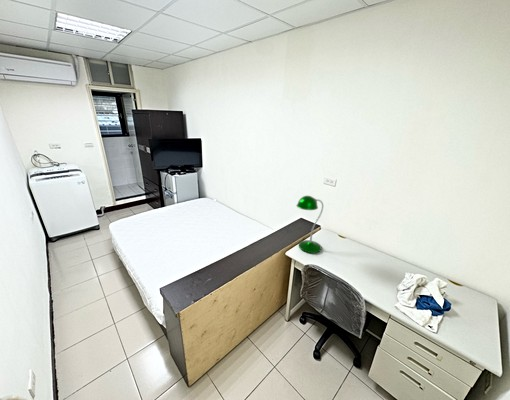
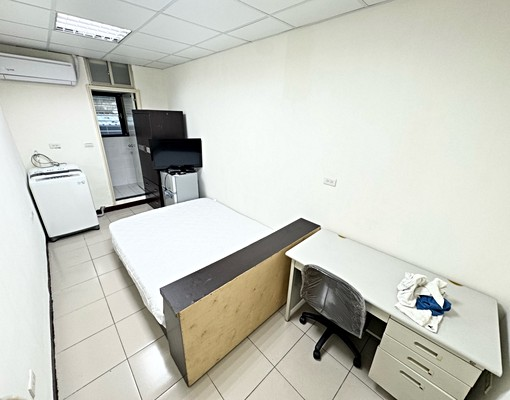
- desk lamp [296,195,324,254]
